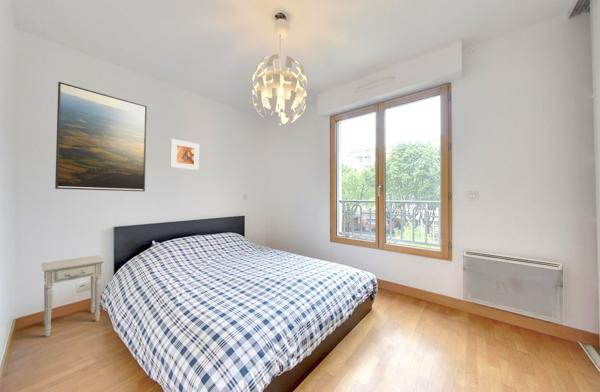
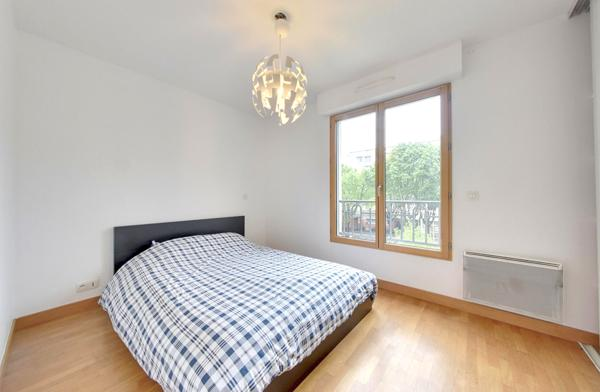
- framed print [54,81,148,192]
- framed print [170,138,200,171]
- nightstand [41,254,106,338]
